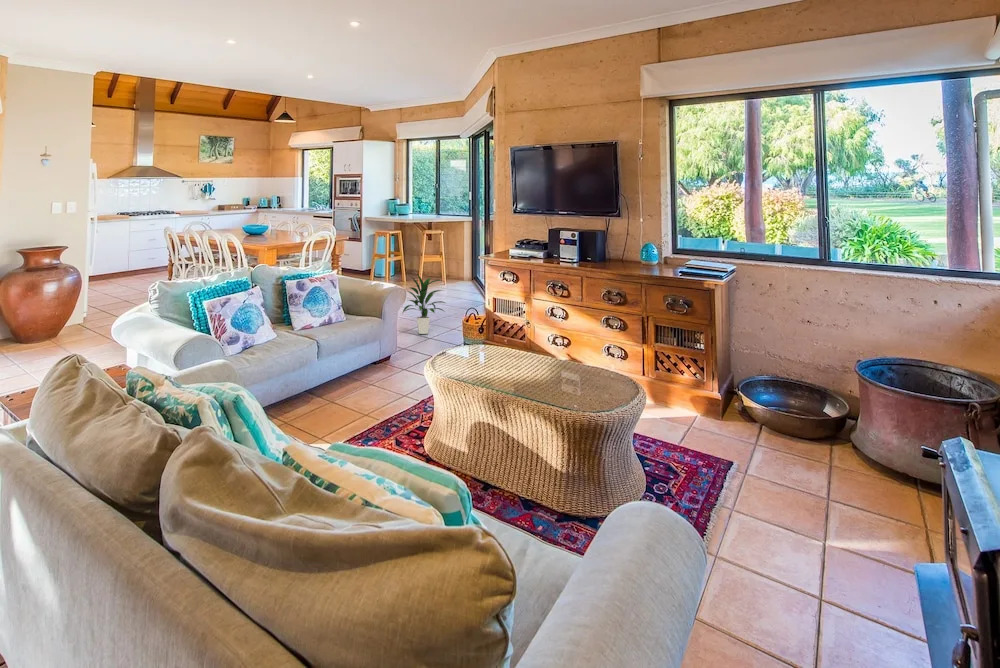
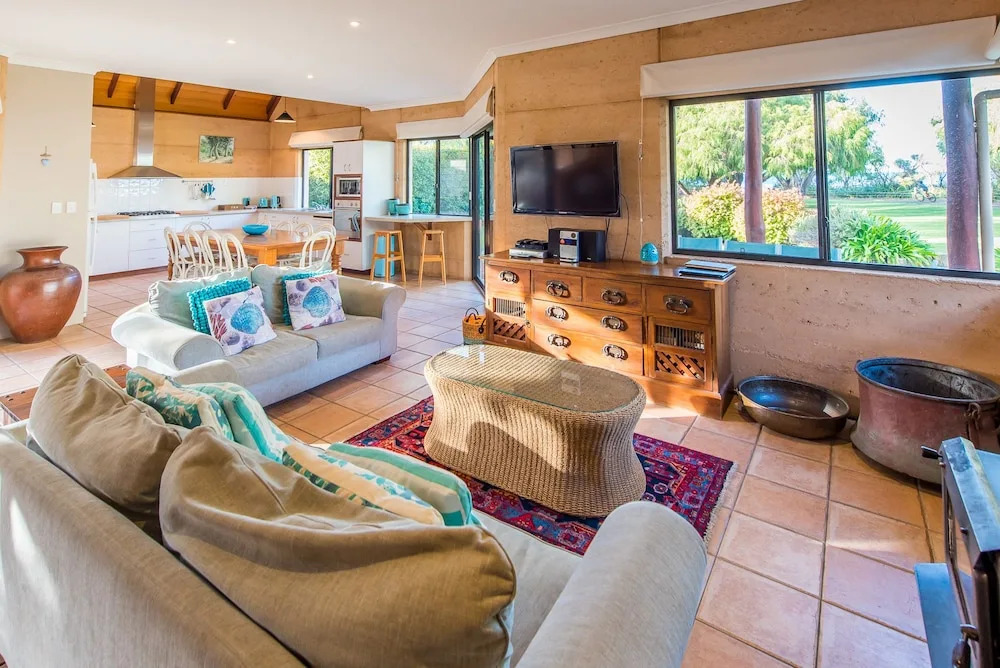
- indoor plant [401,273,446,335]
